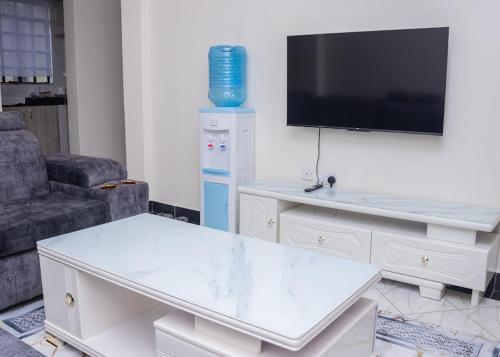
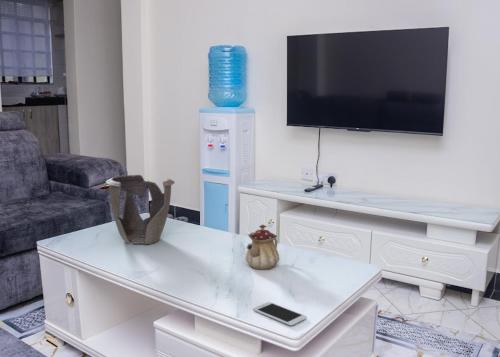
+ decorative bowl [105,174,176,245]
+ smartphone [252,301,308,326]
+ teapot [244,224,280,270]
